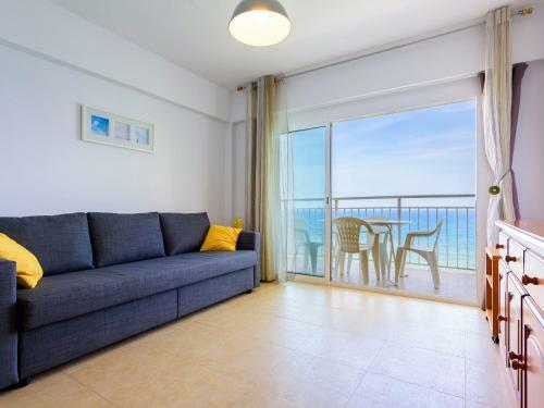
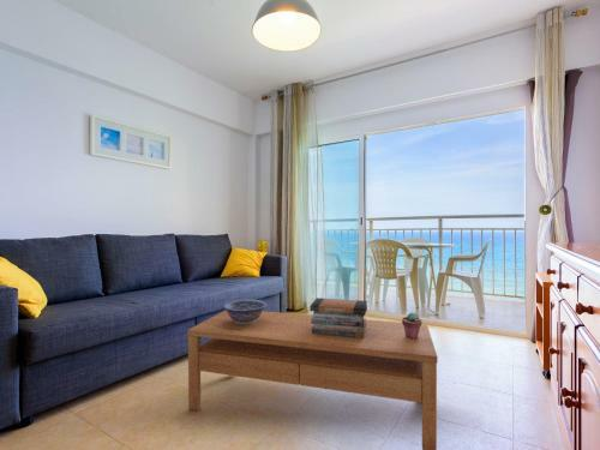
+ decorative bowl [221,299,269,324]
+ coffee table [186,310,439,450]
+ potted succulent [401,311,422,340]
+ book stack [308,296,368,338]
